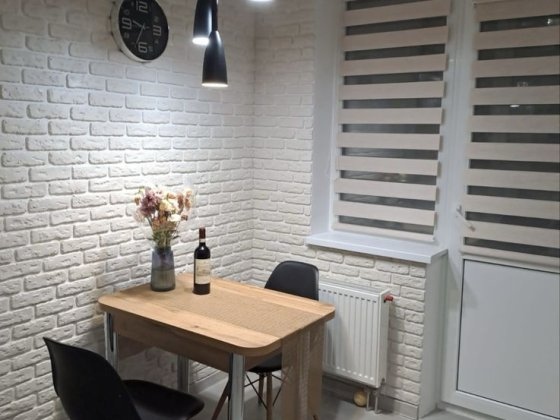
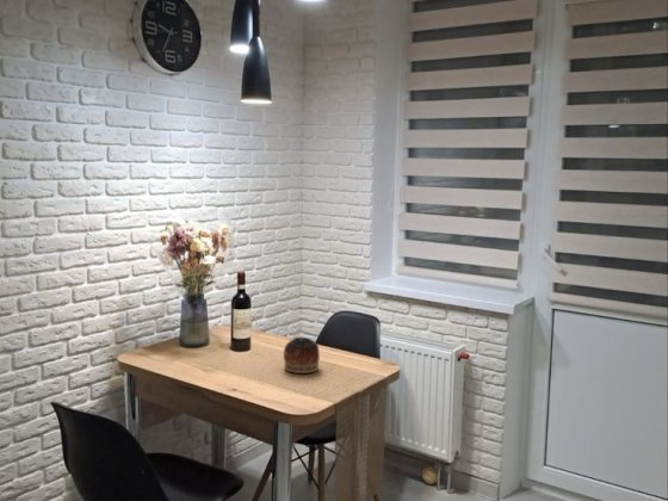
+ bowl [283,336,321,375]
